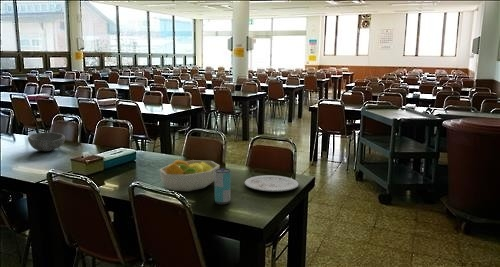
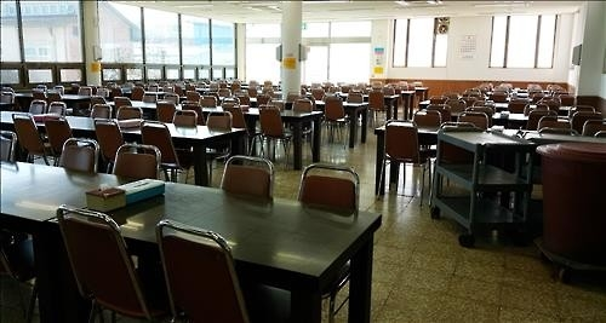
- fruit bowl [159,159,221,192]
- bowl [27,131,66,152]
- beverage can [214,167,232,205]
- plate [244,174,300,192]
